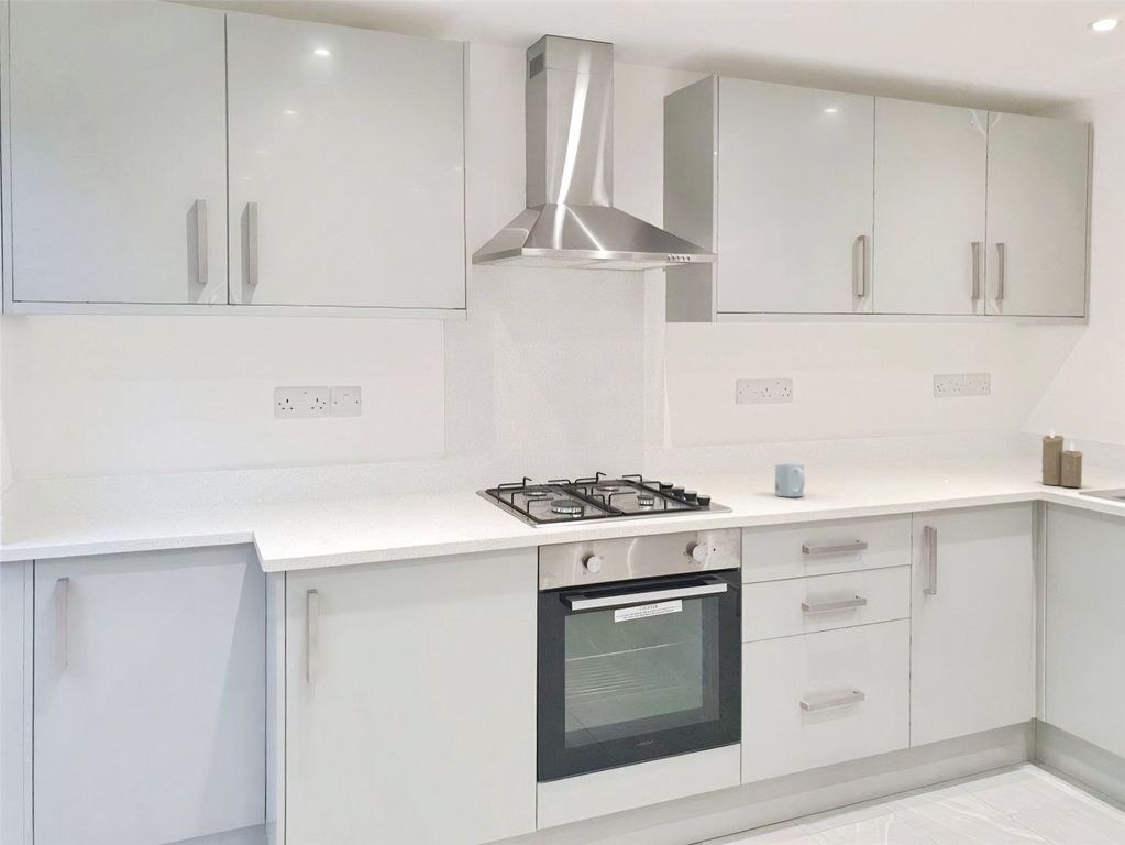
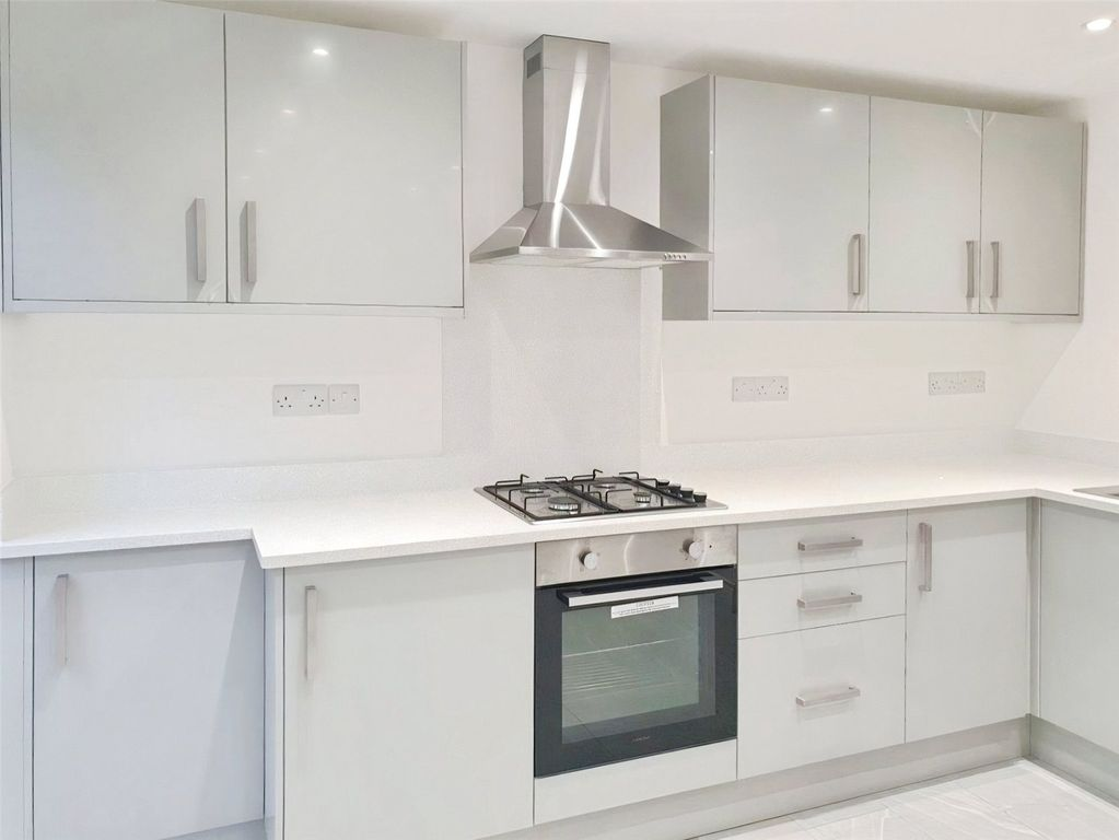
- candle [1040,428,1083,487]
- mug [774,462,806,497]
